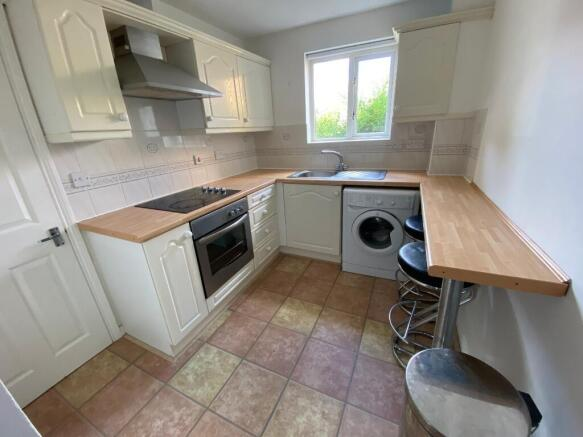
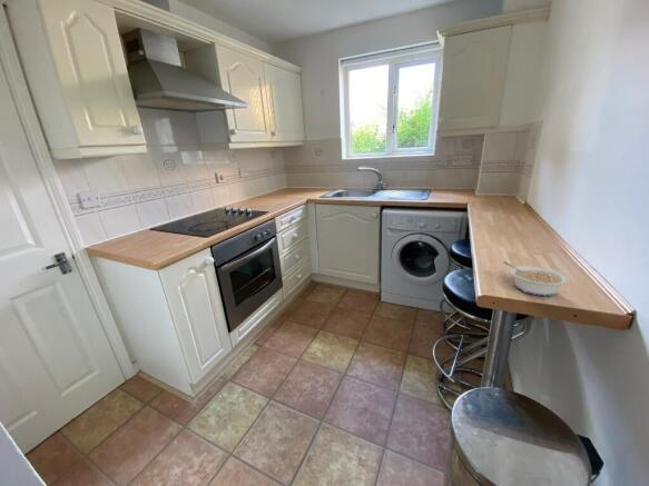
+ legume [502,260,570,297]
